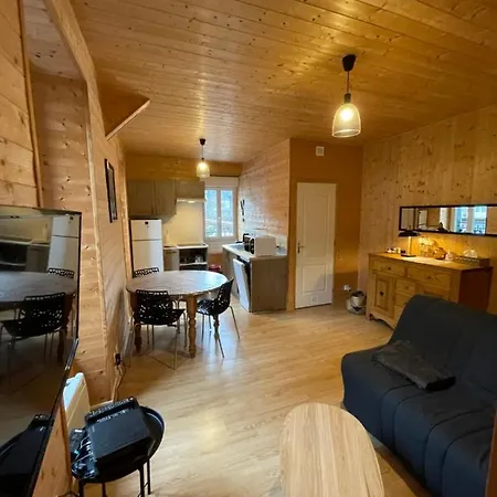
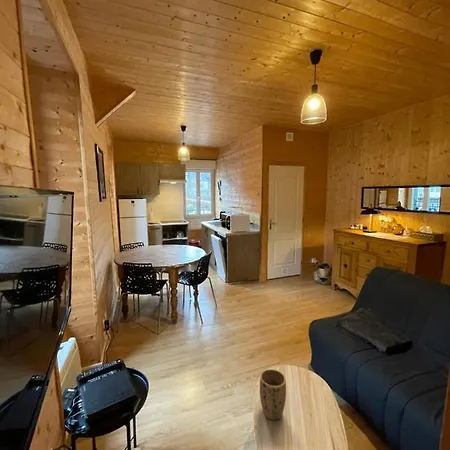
+ plant pot [259,368,287,421]
